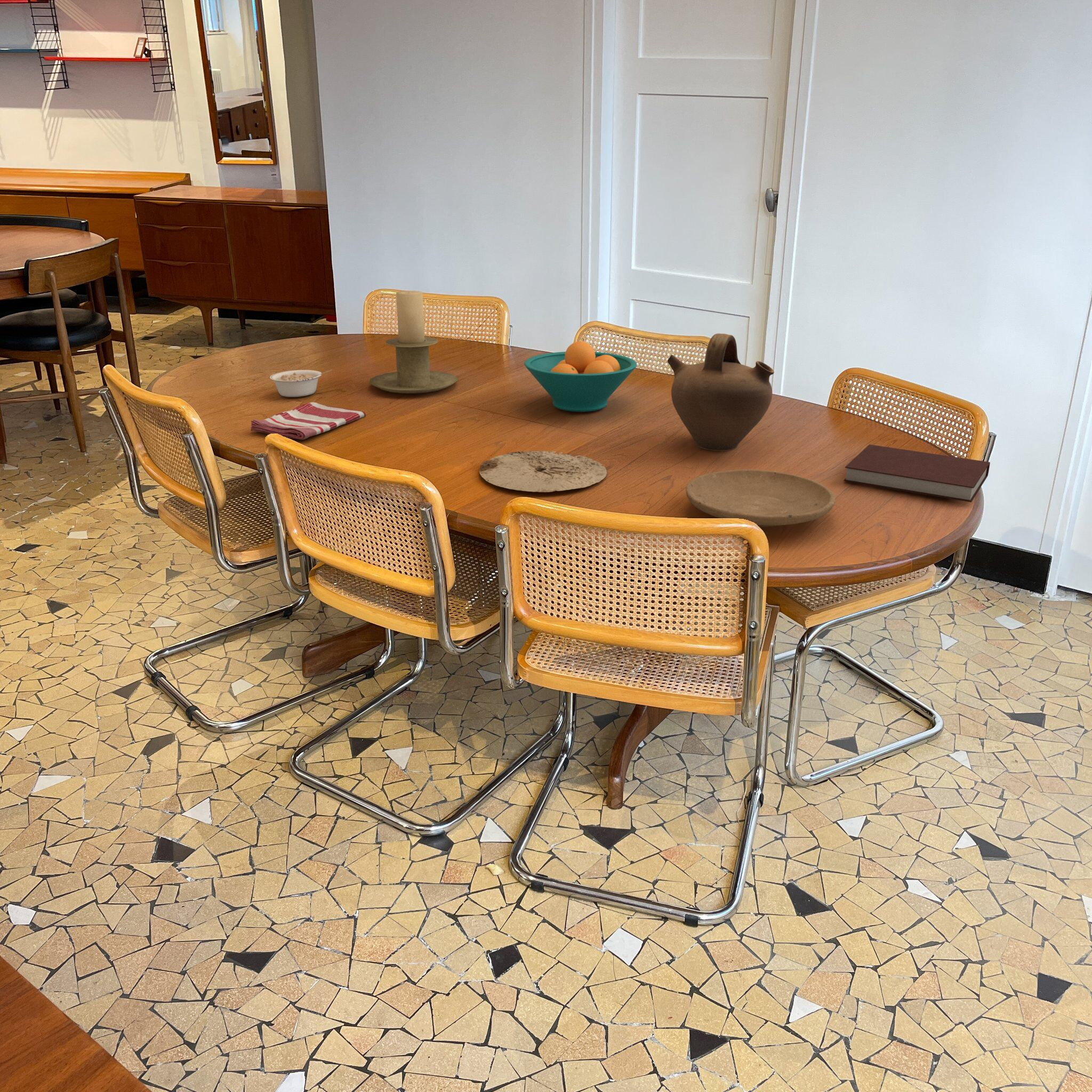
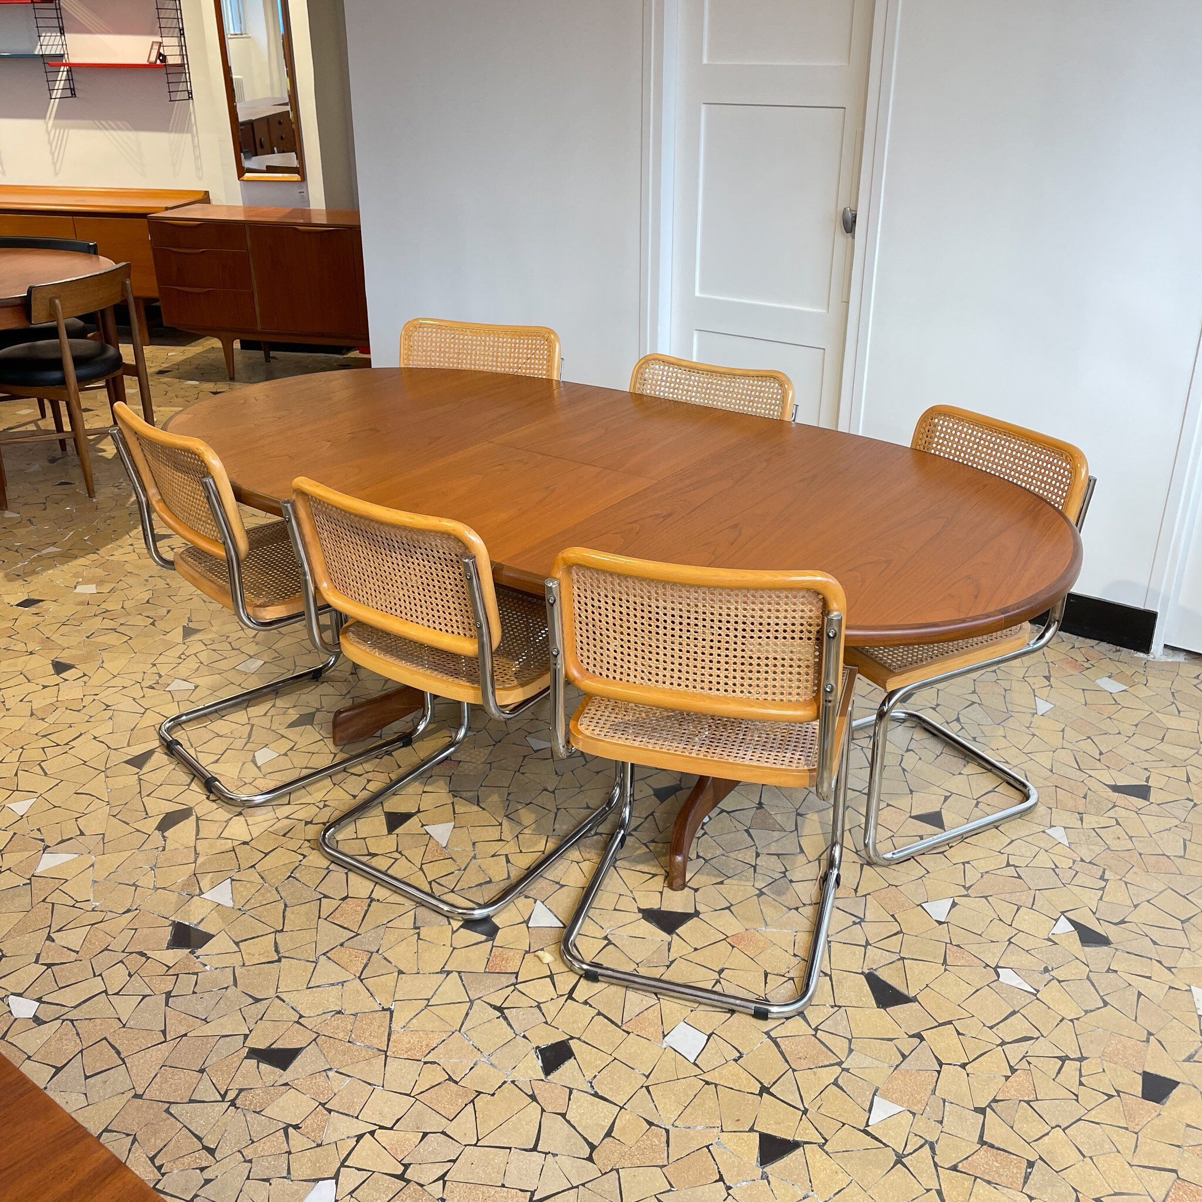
- dish towel [250,402,366,440]
- jug [667,333,775,451]
- plate [479,451,607,493]
- notebook [843,444,991,503]
- fruit bowl [524,341,637,412]
- legume [269,369,333,397]
- plate [685,469,836,527]
- candle holder [369,290,458,394]
